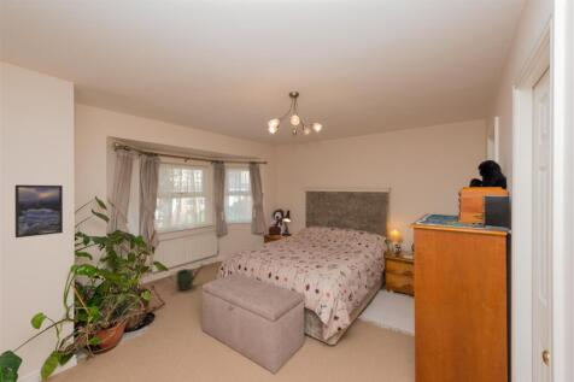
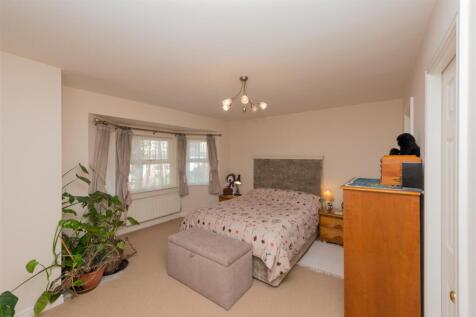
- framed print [14,183,64,239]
- watering can [169,263,206,292]
